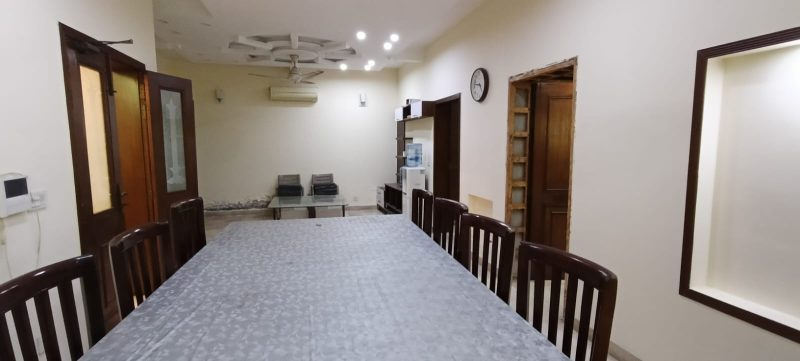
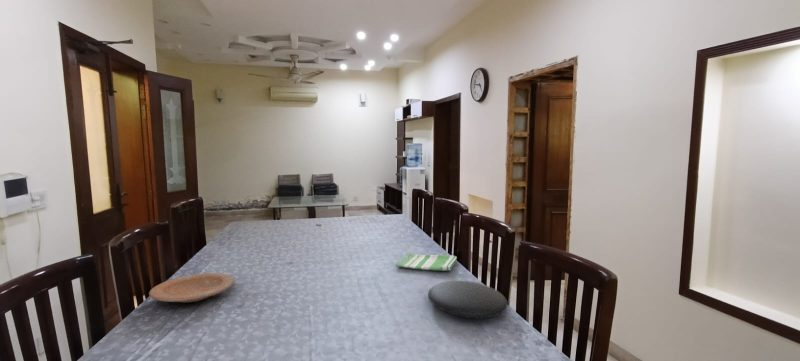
+ plate [427,280,509,319]
+ plate [148,272,236,303]
+ dish towel [395,252,458,272]
